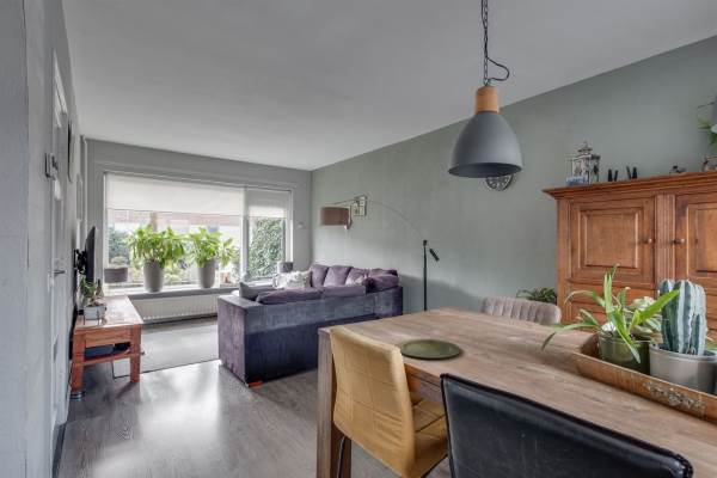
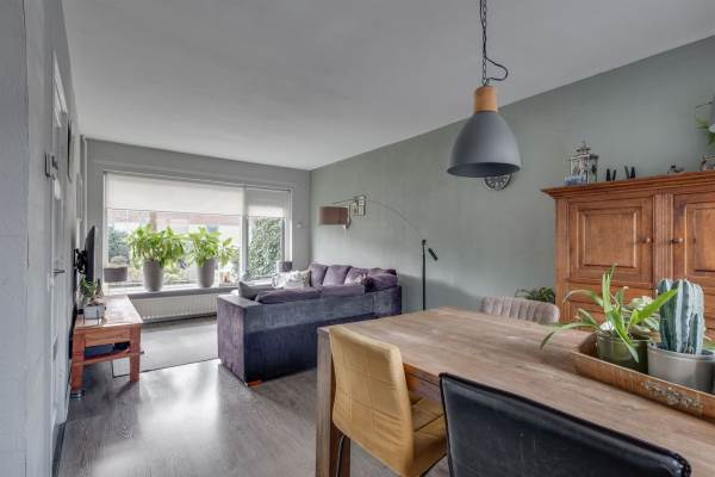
- plate [394,337,461,360]
